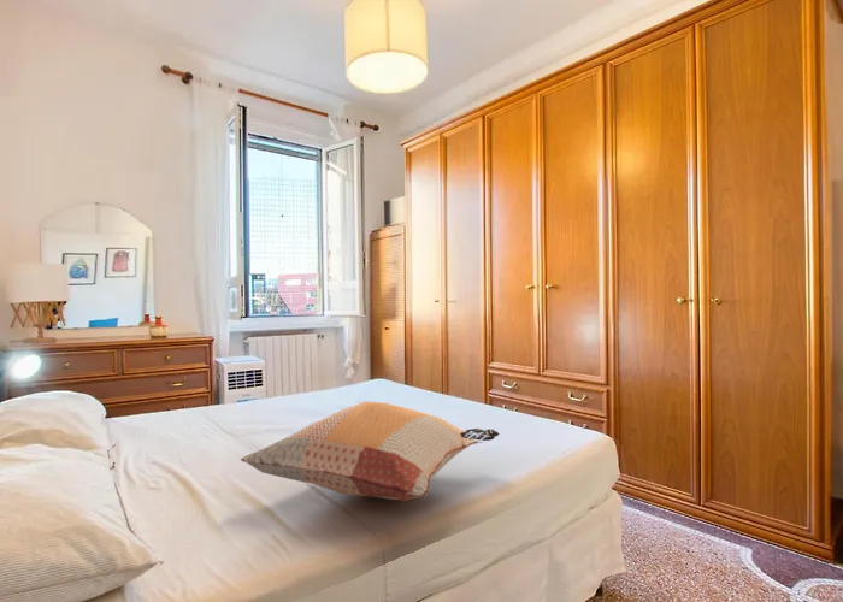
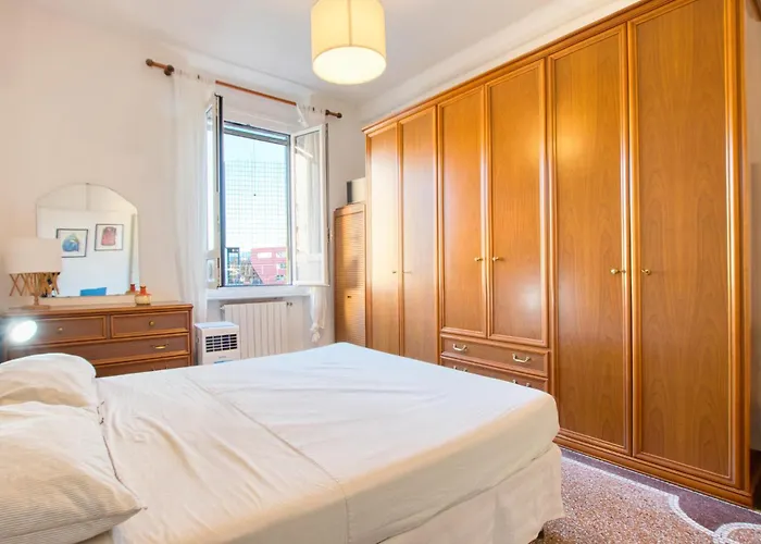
- decorative pillow [240,401,501,502]
